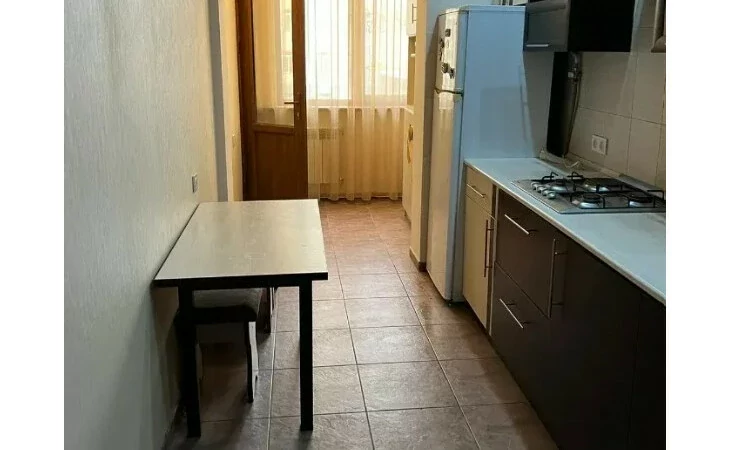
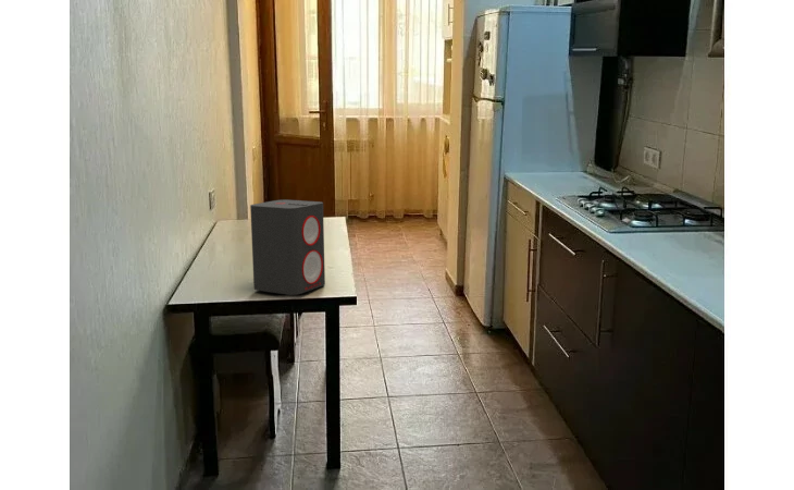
+ speaker [249,199,326,296]
